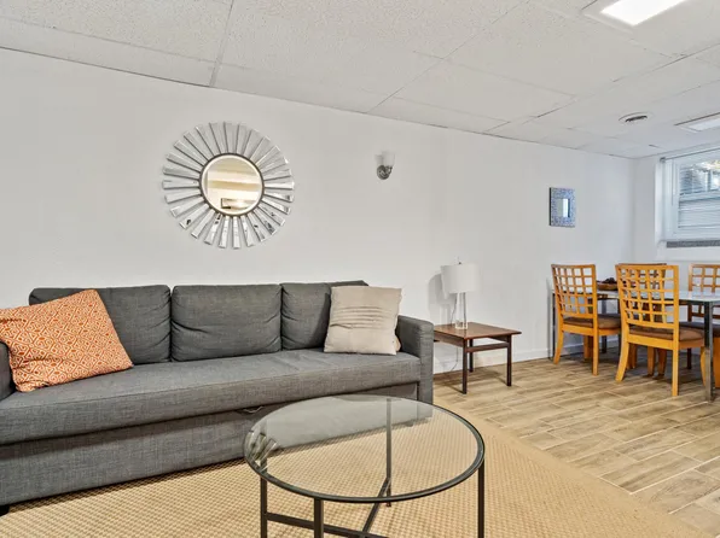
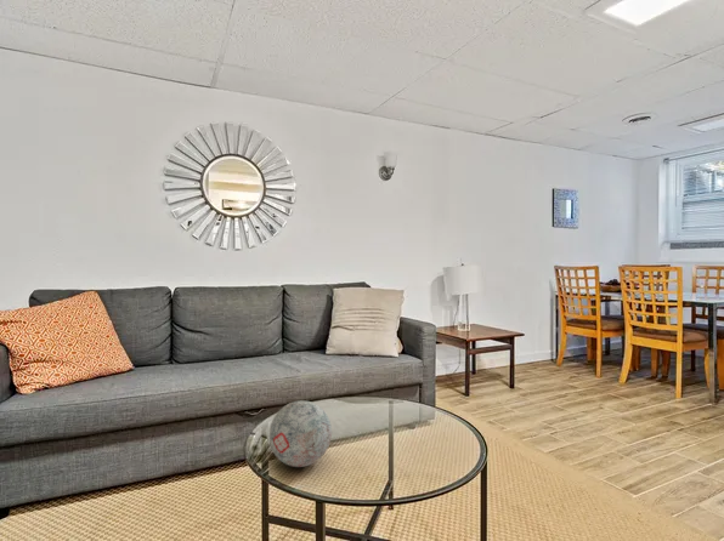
+ decorative ball [267,399,333,468]
